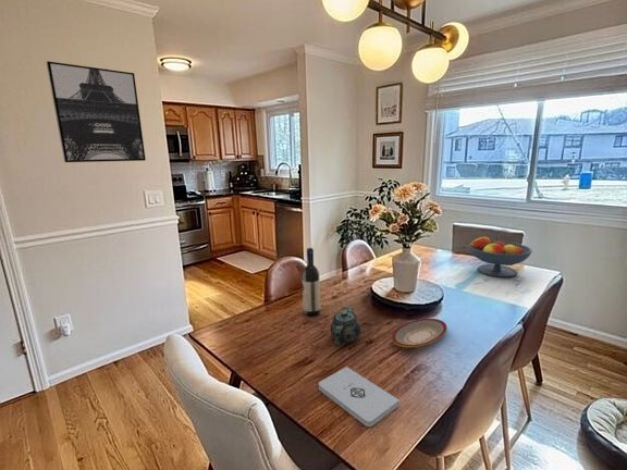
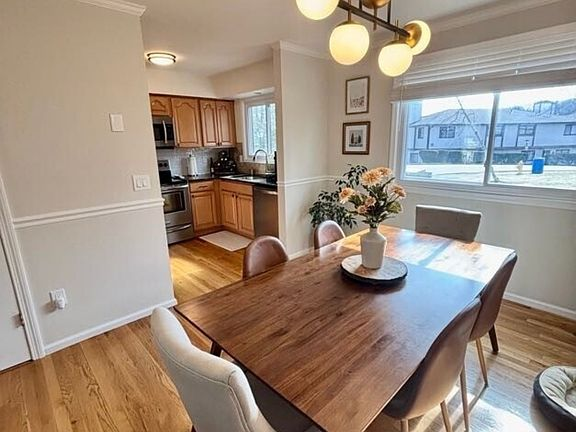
- wine bottle [300,247,321,318]
- chinaware [329,306,362,347]
- fruit bowl [468,235,533,279]
- plate [391,318,447,348]
- notepad [318,366,401,428]
- wall art [46,60,147,163]
